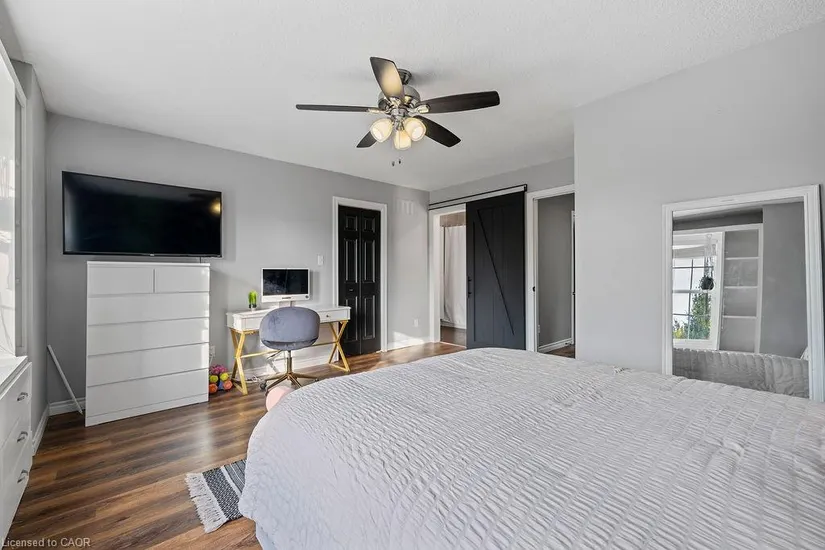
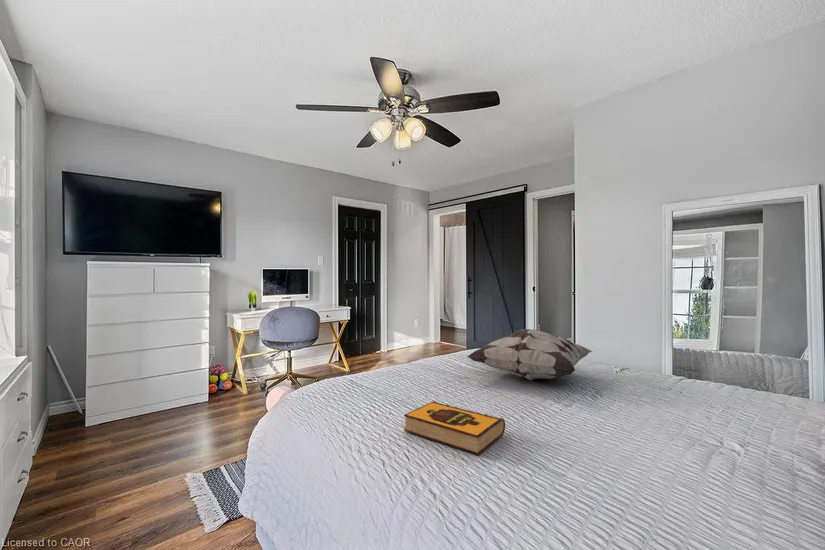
+ hardback book [403,400,506,456]
+ decorative pillow [466,328,594,382]
